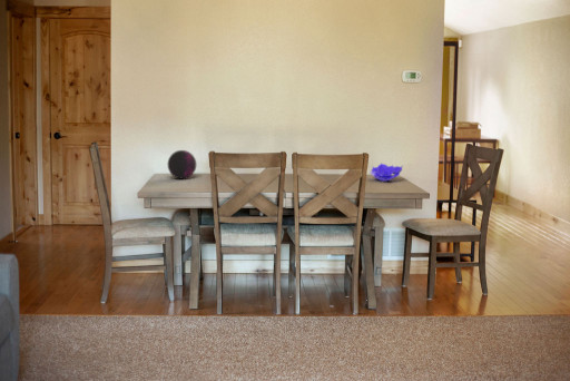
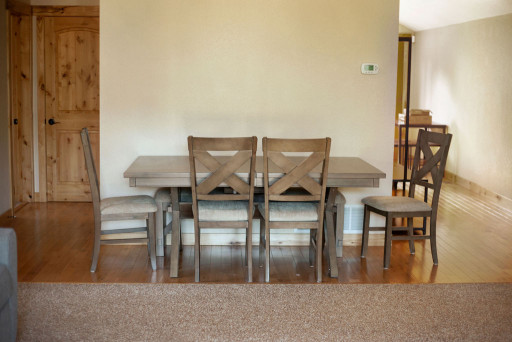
- decorative bowl [370,162,404,183]
- decorative orb [167,149,197,180]
